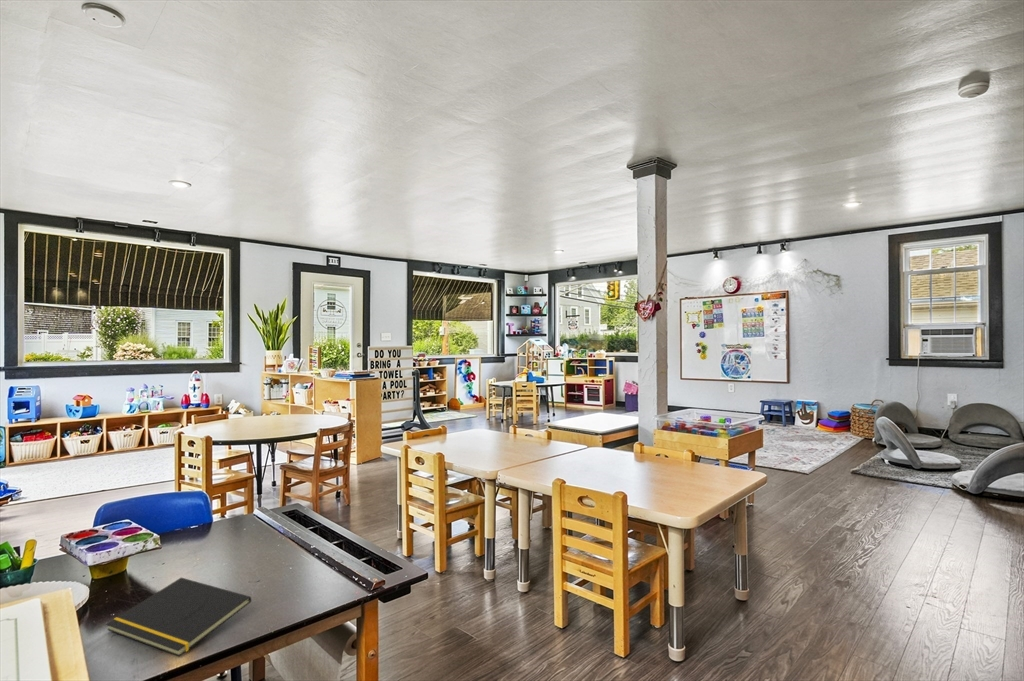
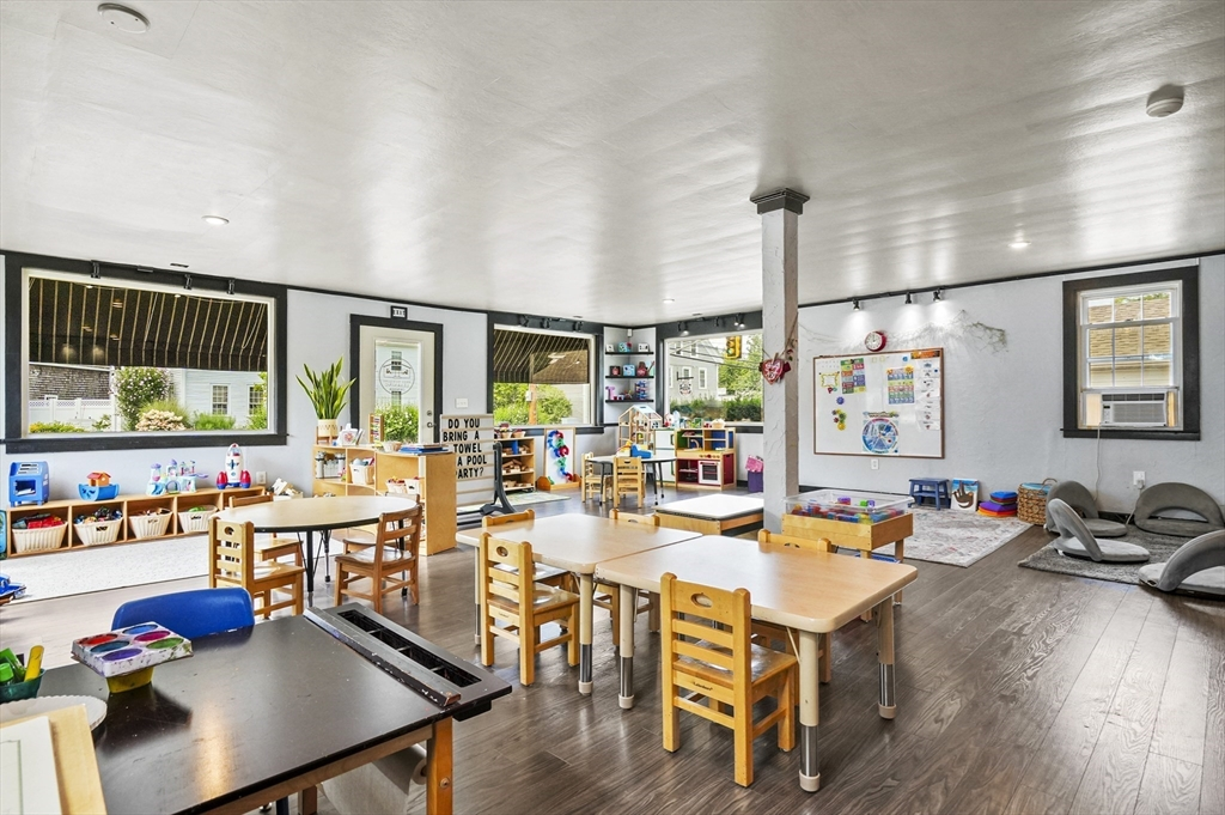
- notepad [105,577,252,657]
